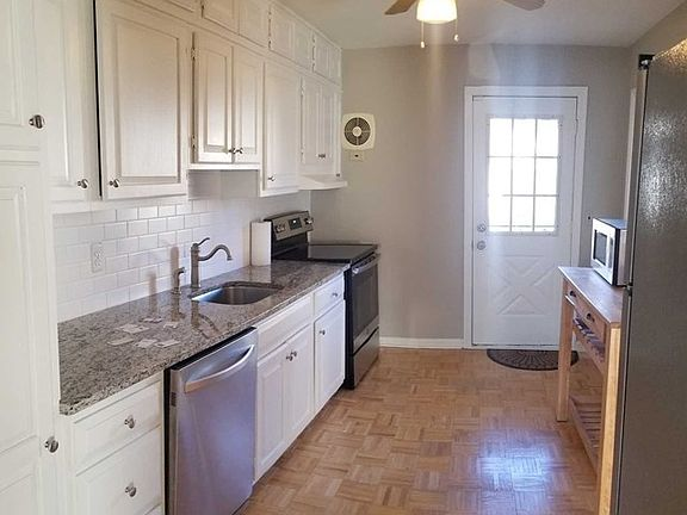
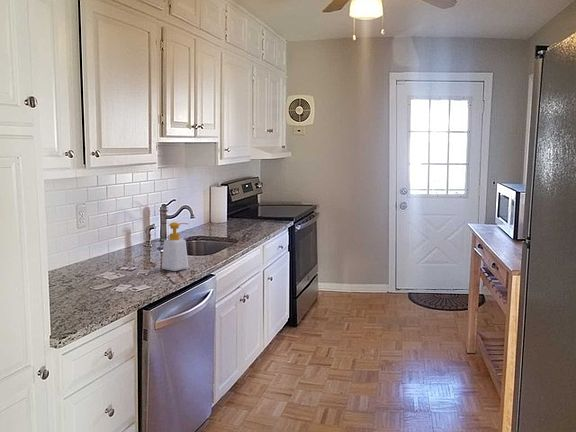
+ soap bottle [161,222,190,272]
